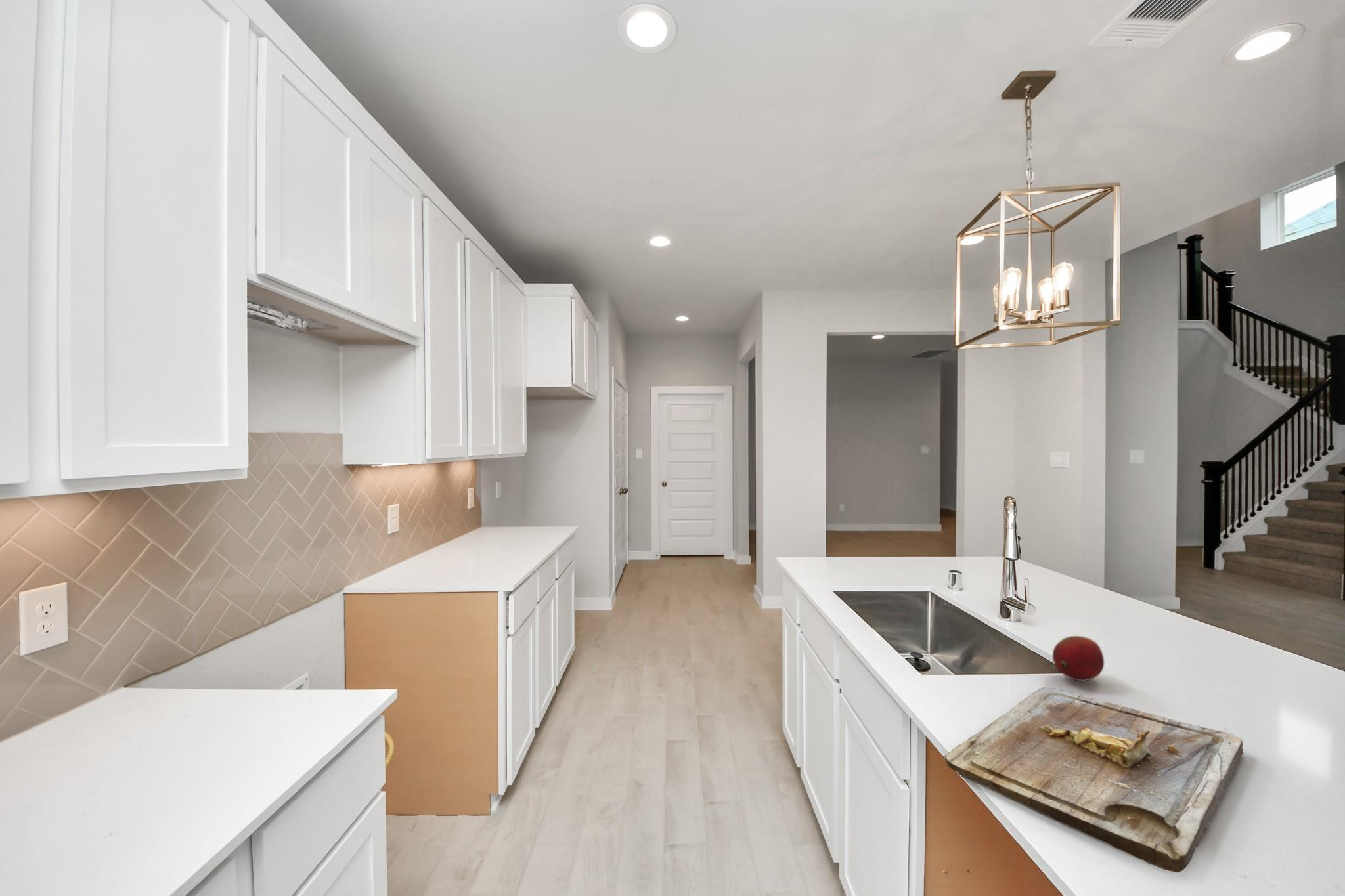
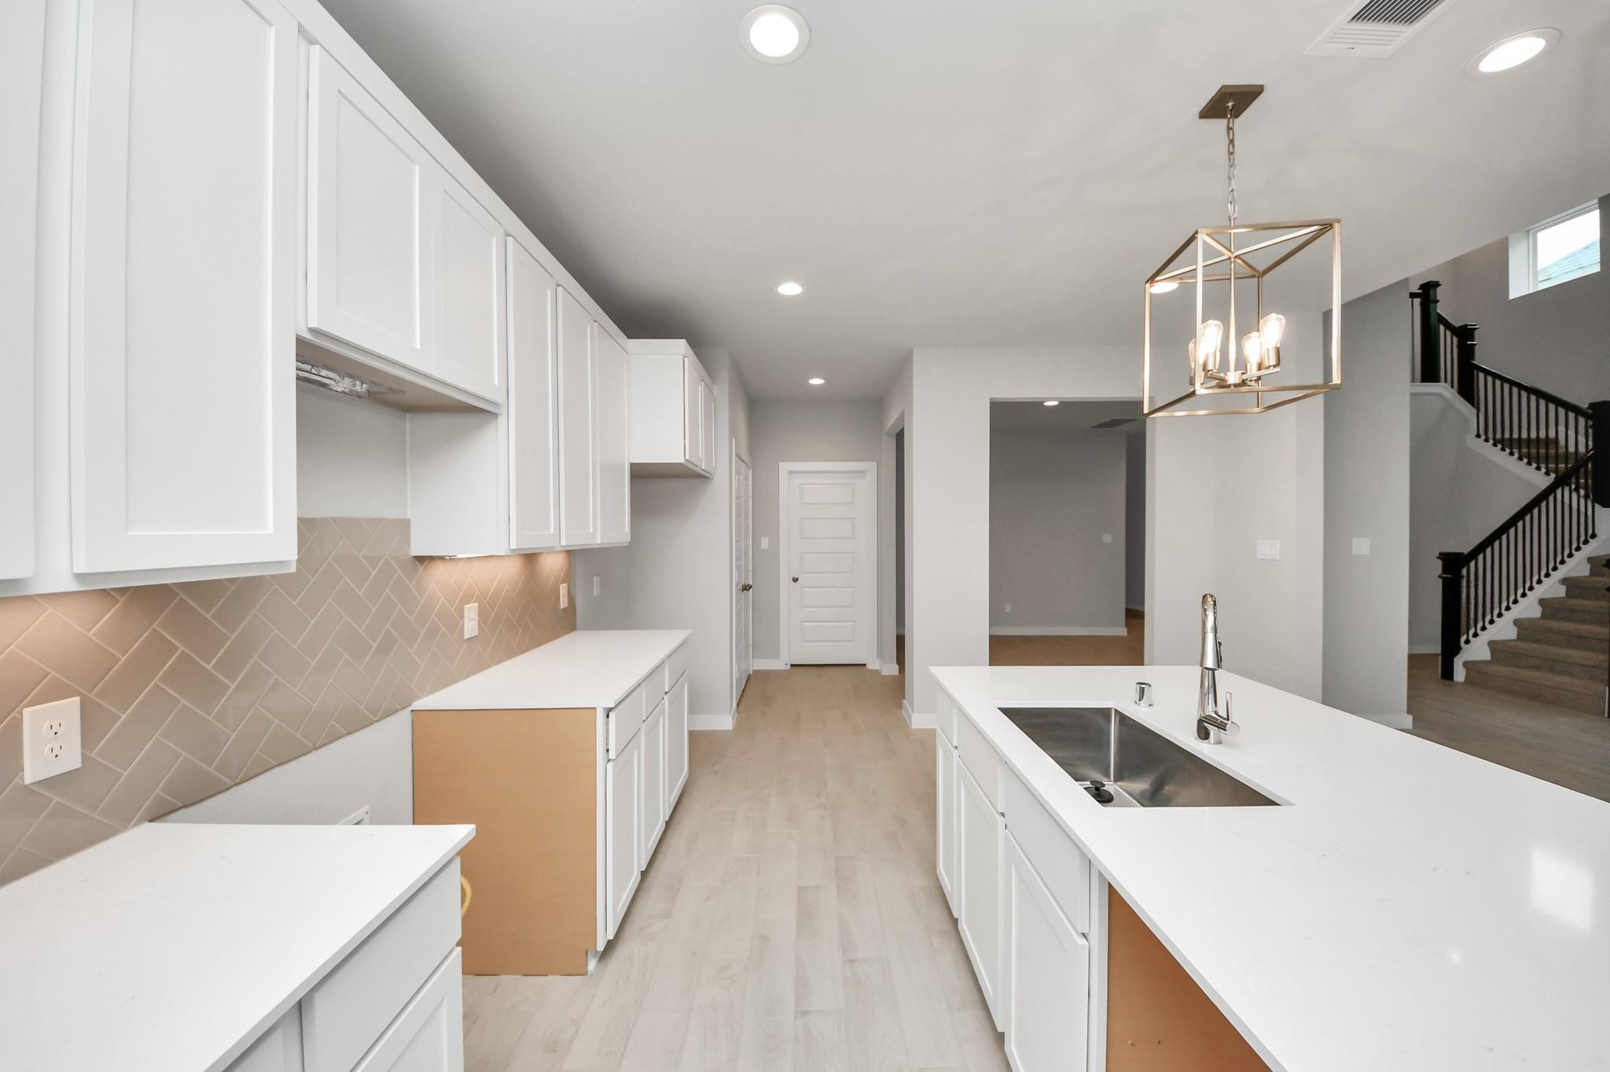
- fruit [1052,635,1105,682]
- cutting board [944,687,1244,873]
